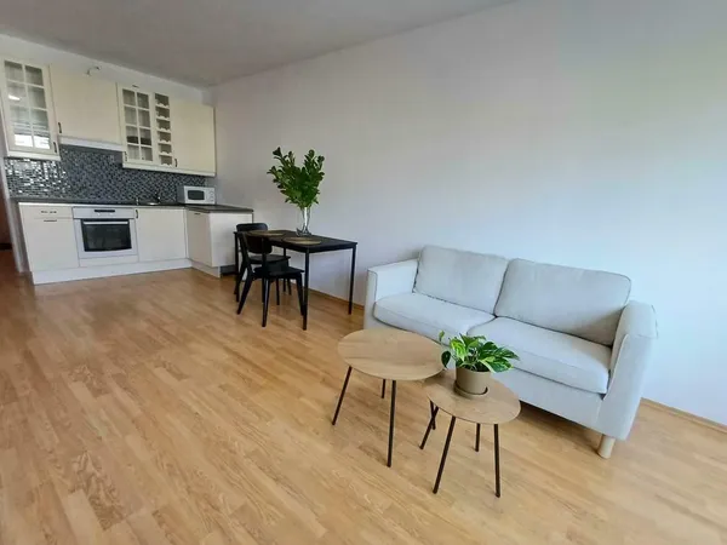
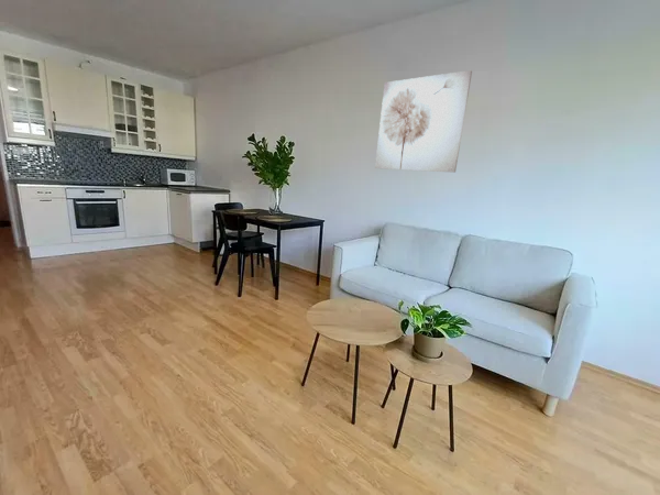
+ wall art [374,69,473,174]
